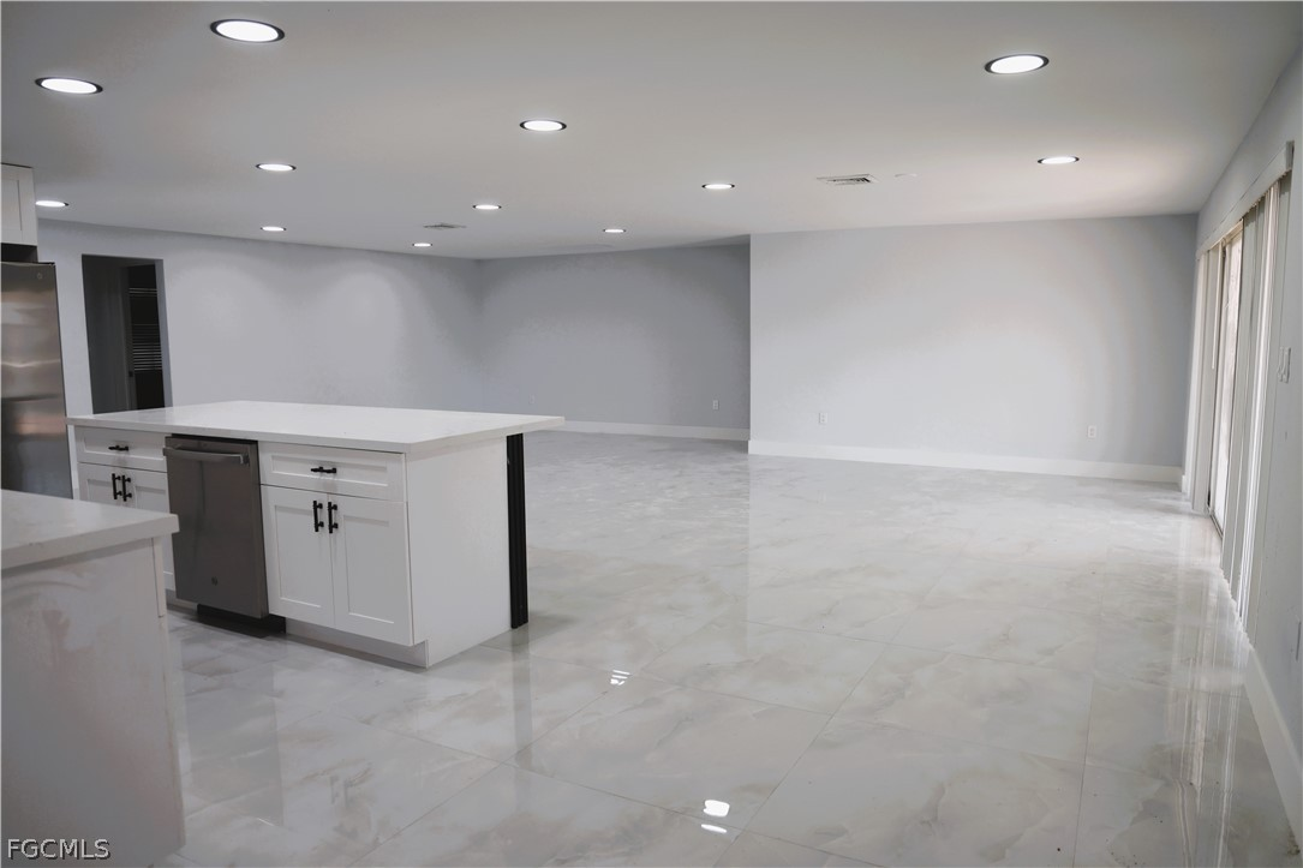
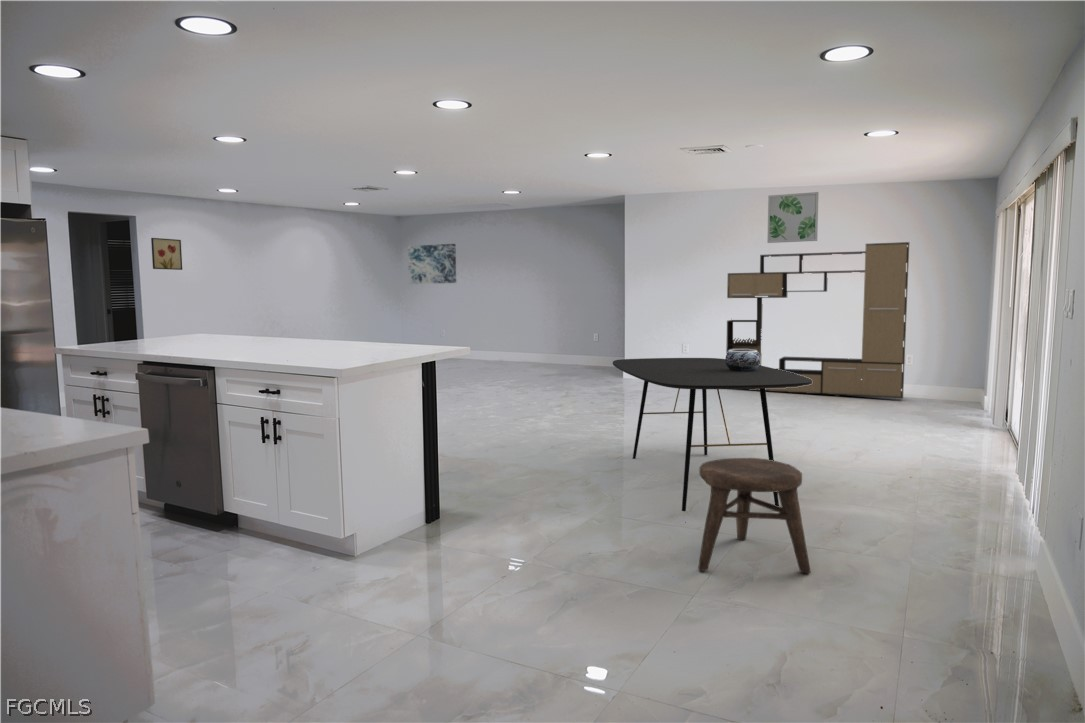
+ wall art [150,237,183,271]
+ wall art [766,191,820,244]
+ decorative bowl [725,349,760,371]
+ dining table [612,357,812,512]
+ media console [725,241,910,400]
+ wall art [407,243,457,285]
+ stool [697,457,812,574]
